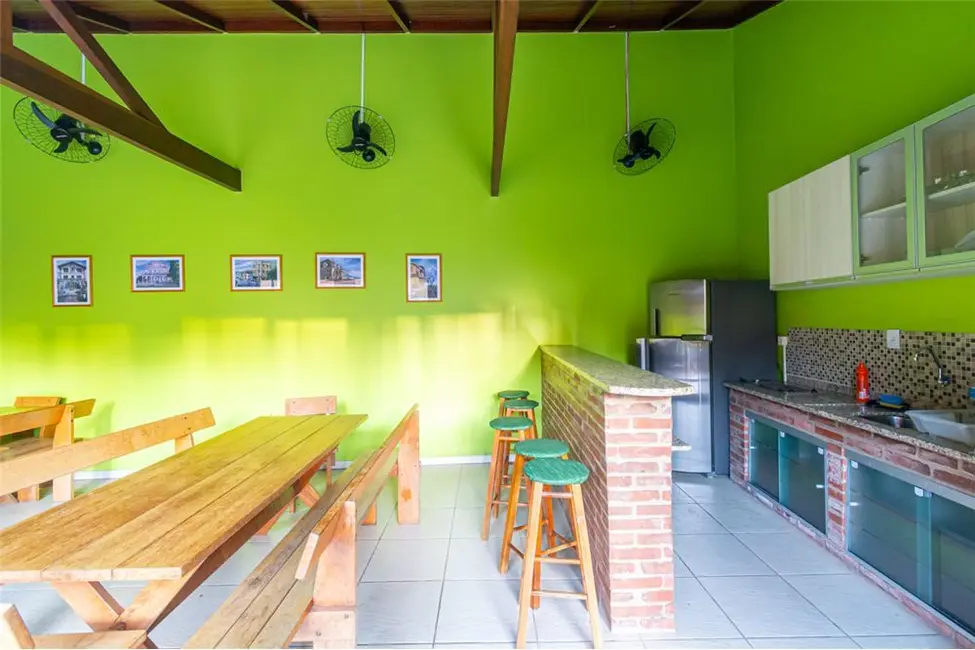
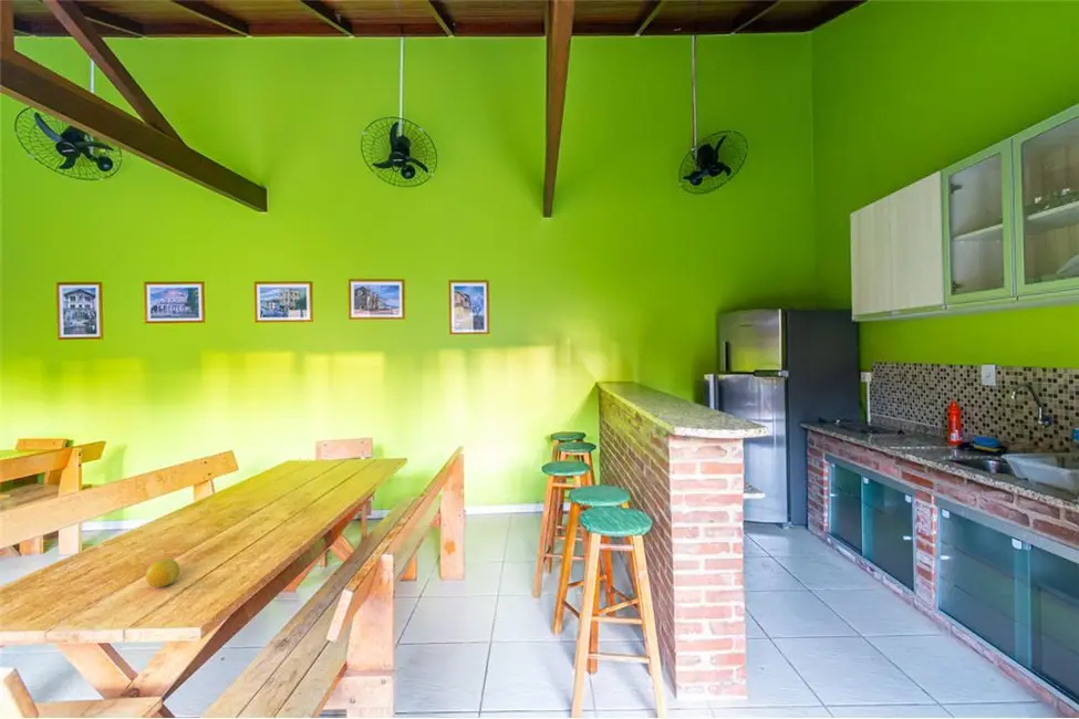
+ fruit [145,558,180,588]
